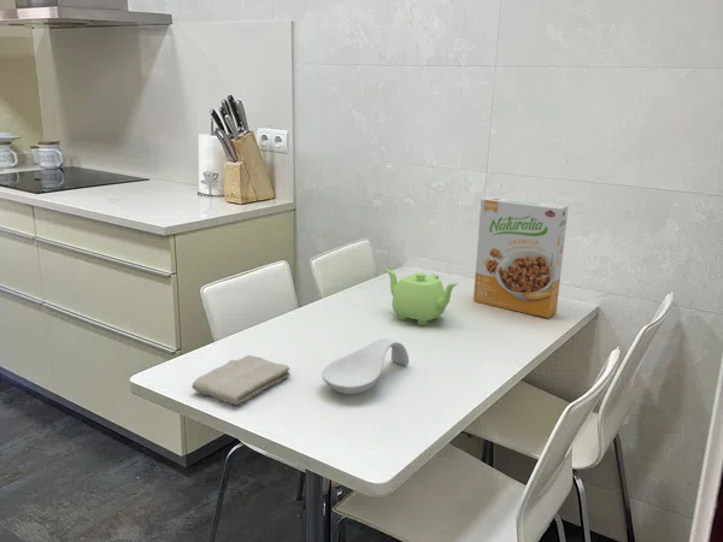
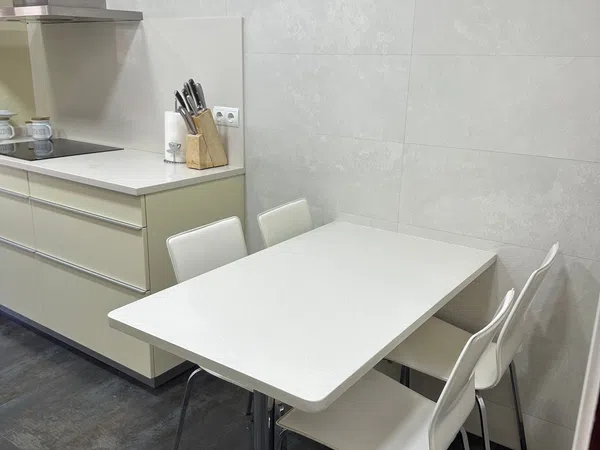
- teapot [384,267,460,326]
- cereal box [472,195,570,319]
- spoon rest [321,337,410,395]
- washcloth [190,354,292,406]
